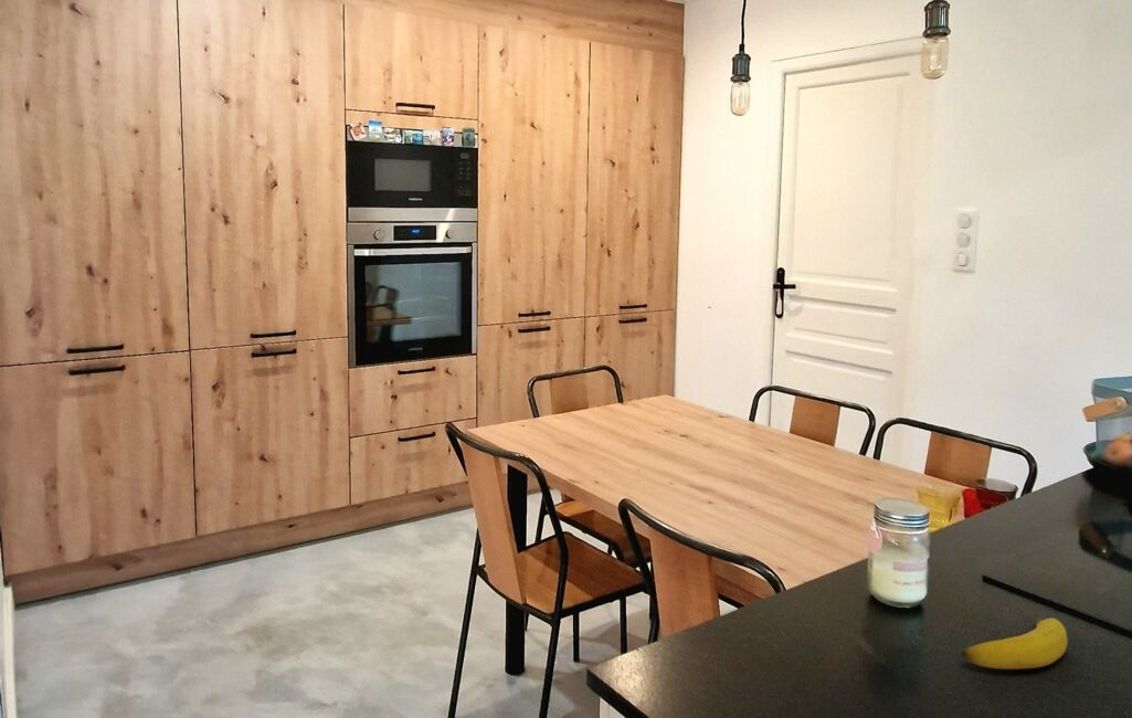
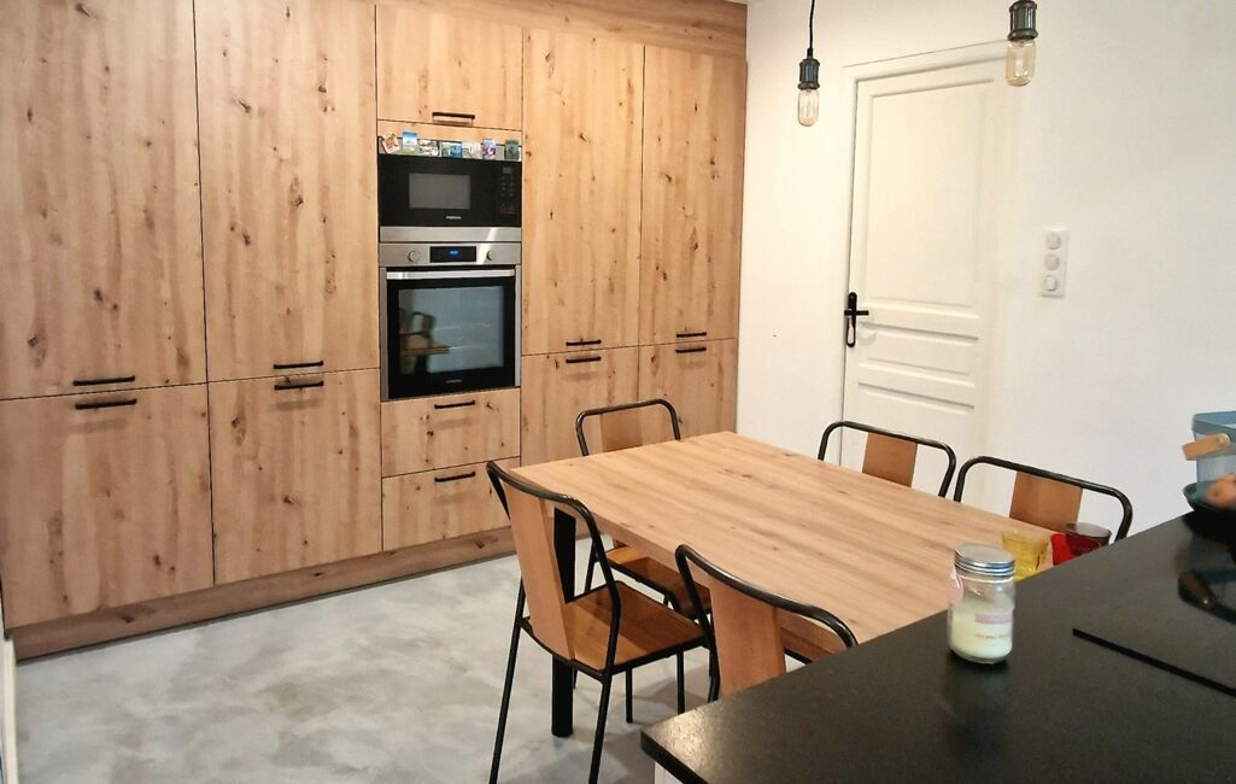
- banana [960,616,1069,671]
